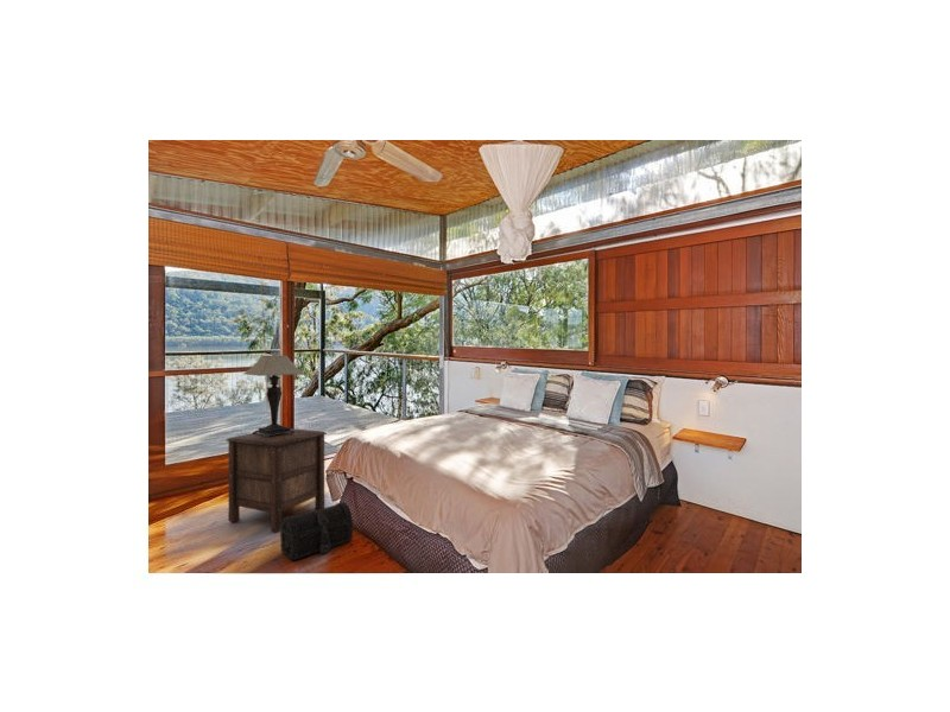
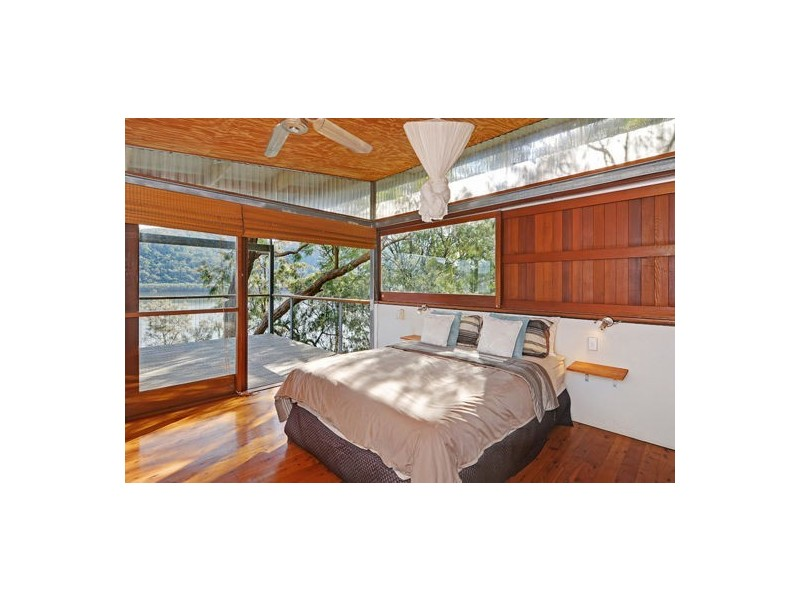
- treasure chest [279,501,354,561]
- table lamp [242,354,306,438]
- nightstand [224,427,328,533]
